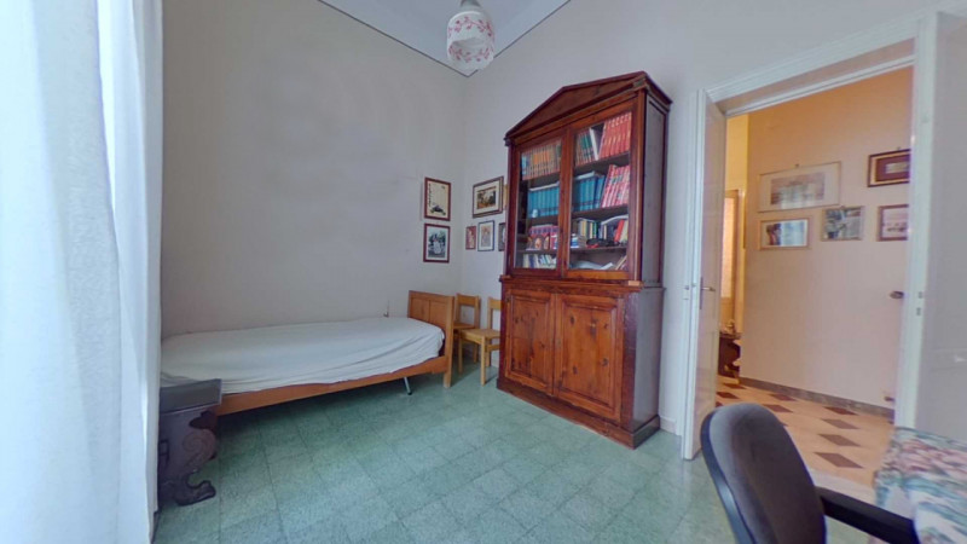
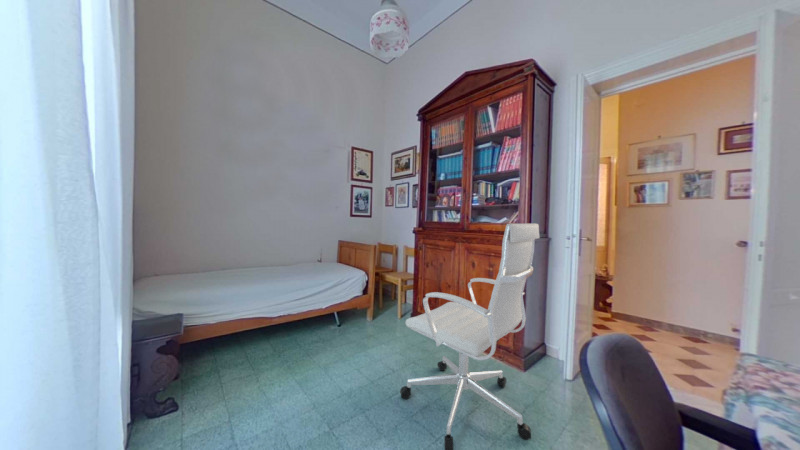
+ chair [399,223,541,450]
